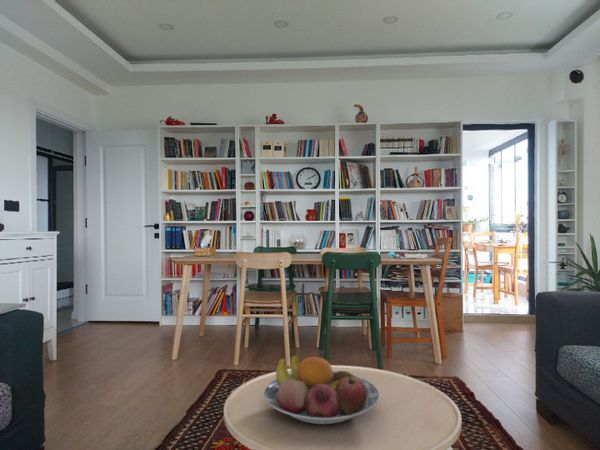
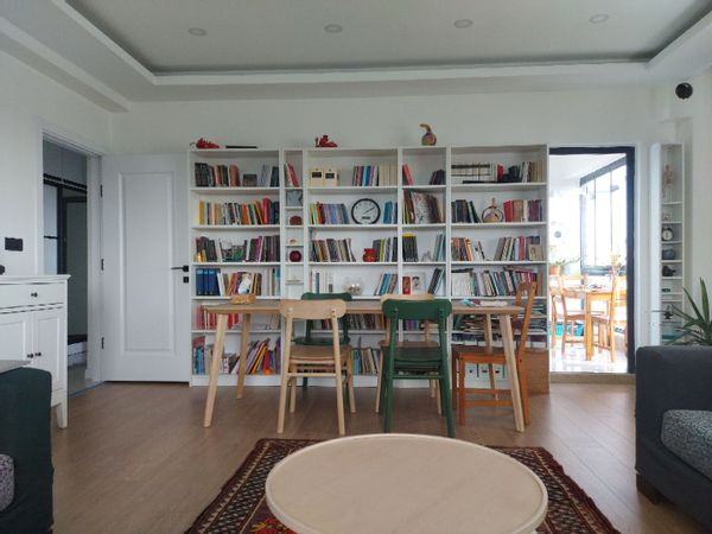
- fruit bowl [263,354,381,425]
